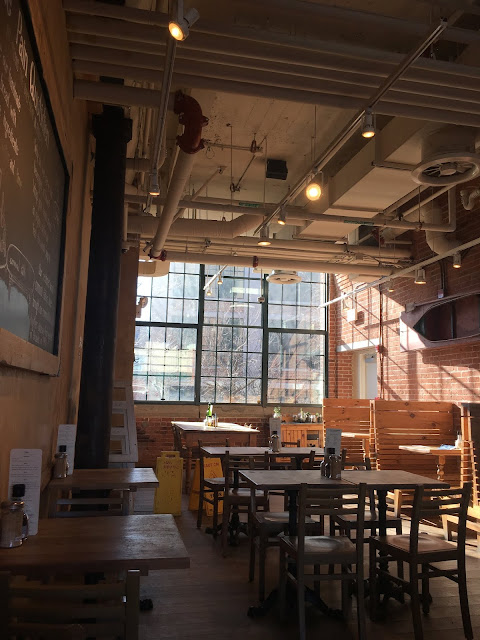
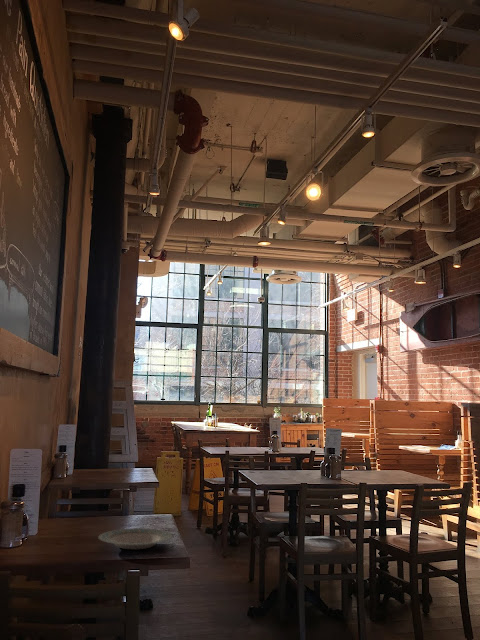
+ plate [97,527,174,550]
